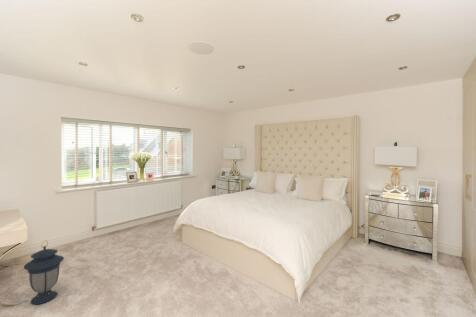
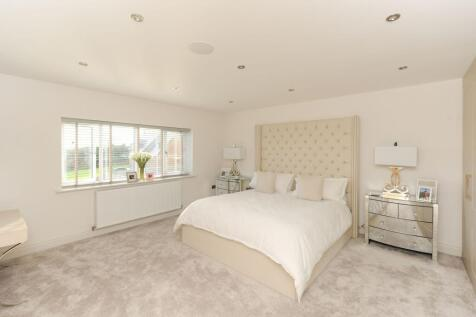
- lantern [23,239,65,305]
